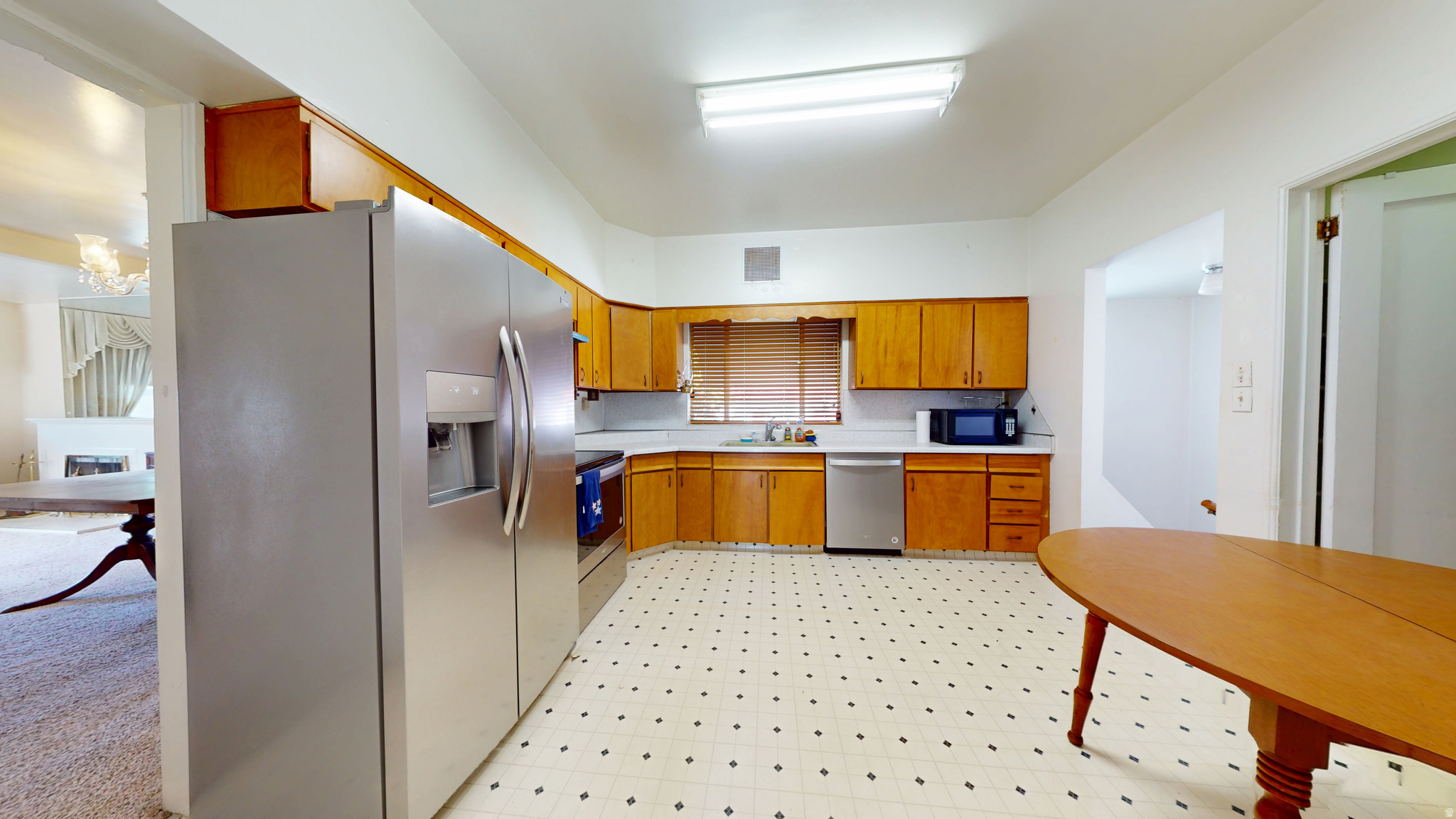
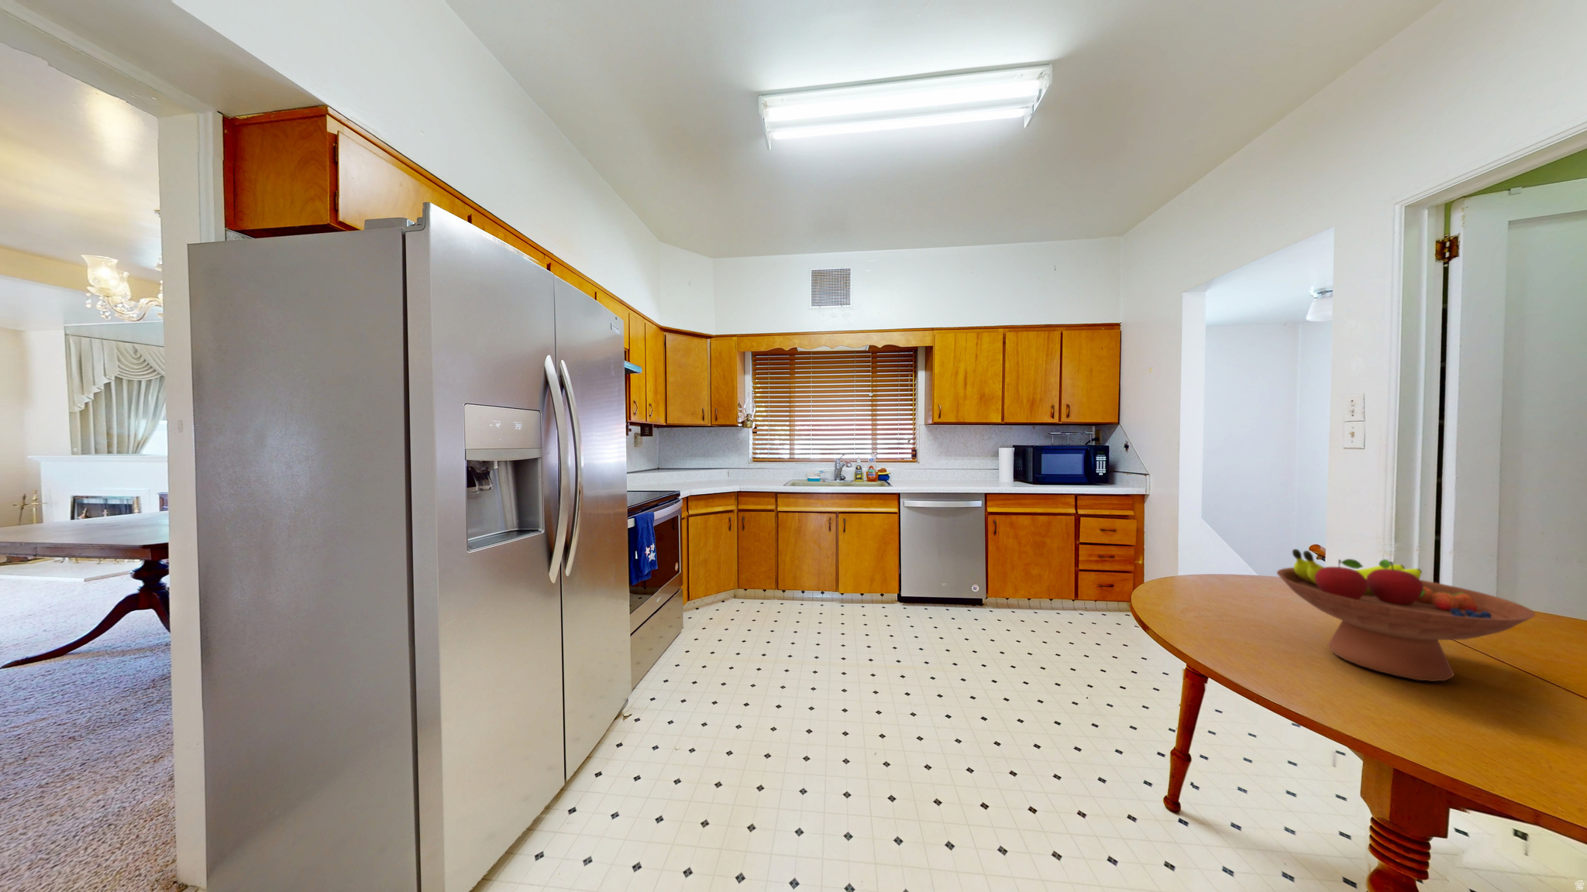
+ fruit bowl [1276,548,1536,682]
